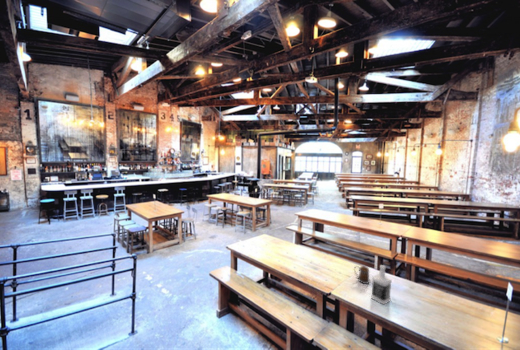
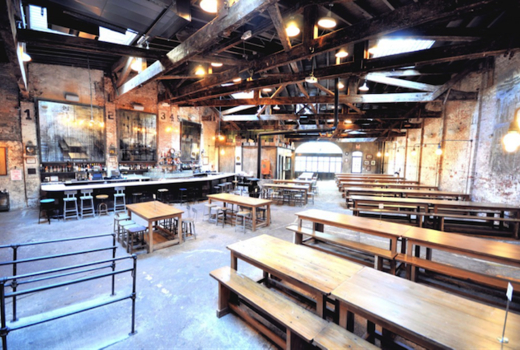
- beer mug [353,265,371,285]
- bottle [370,264,393,305]
